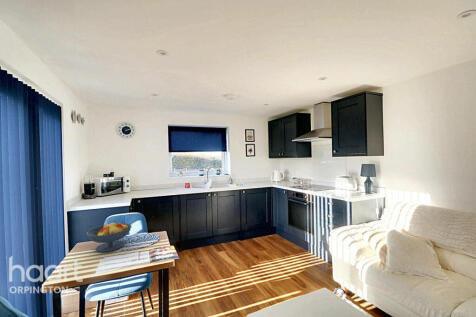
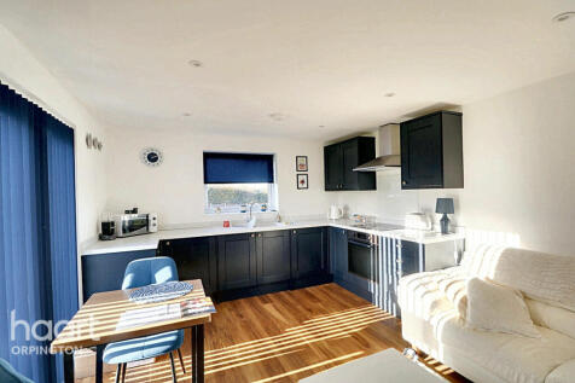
- fruit bowl [85,221,133,253]
